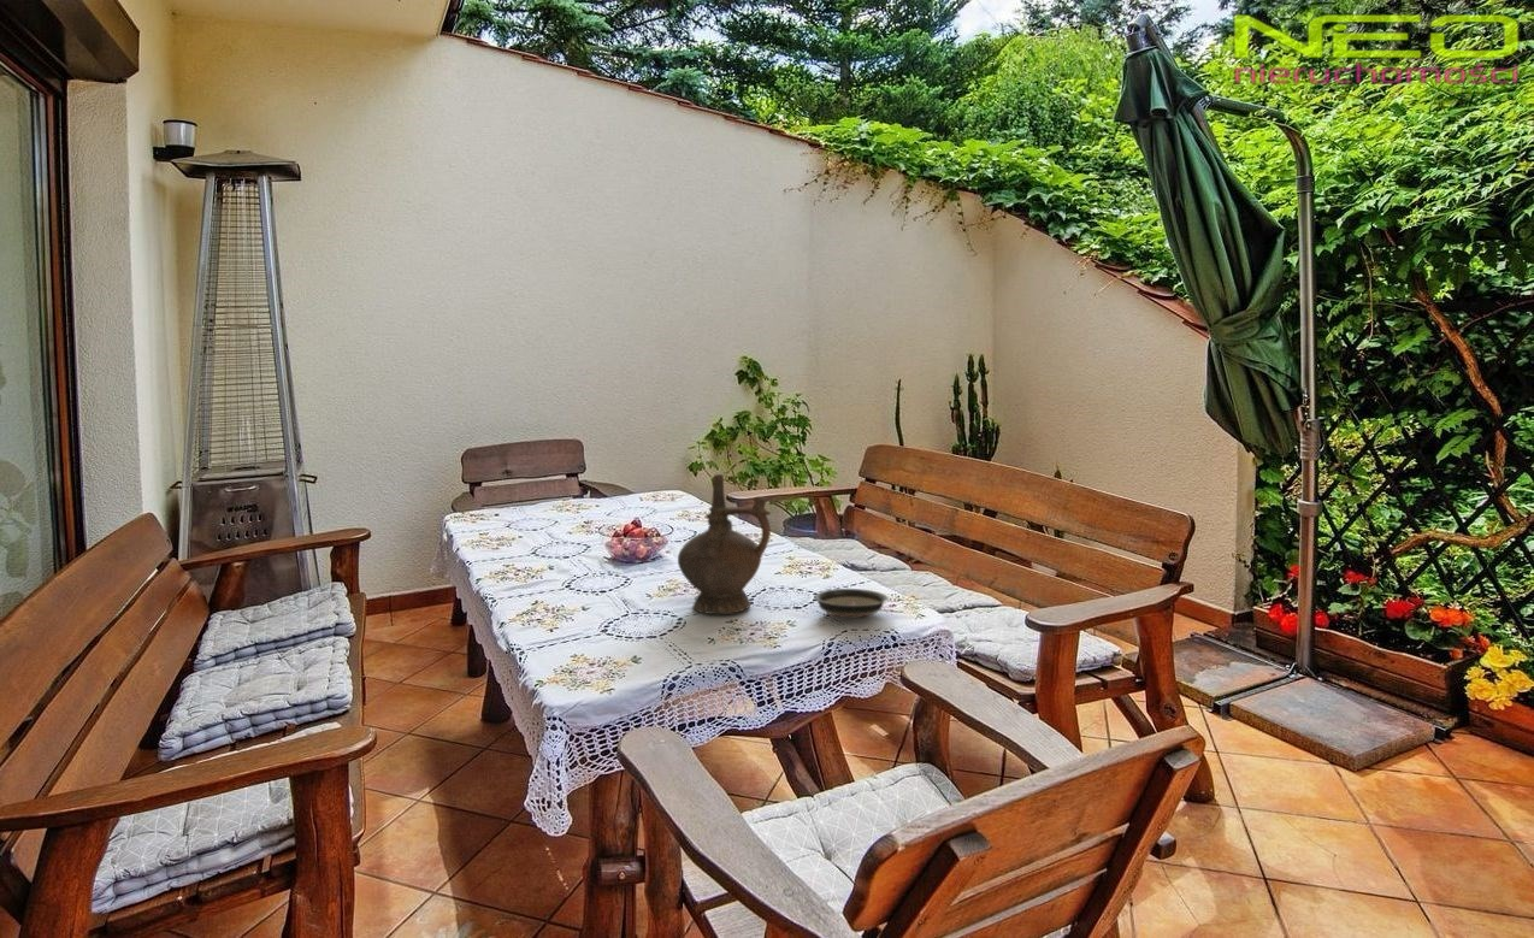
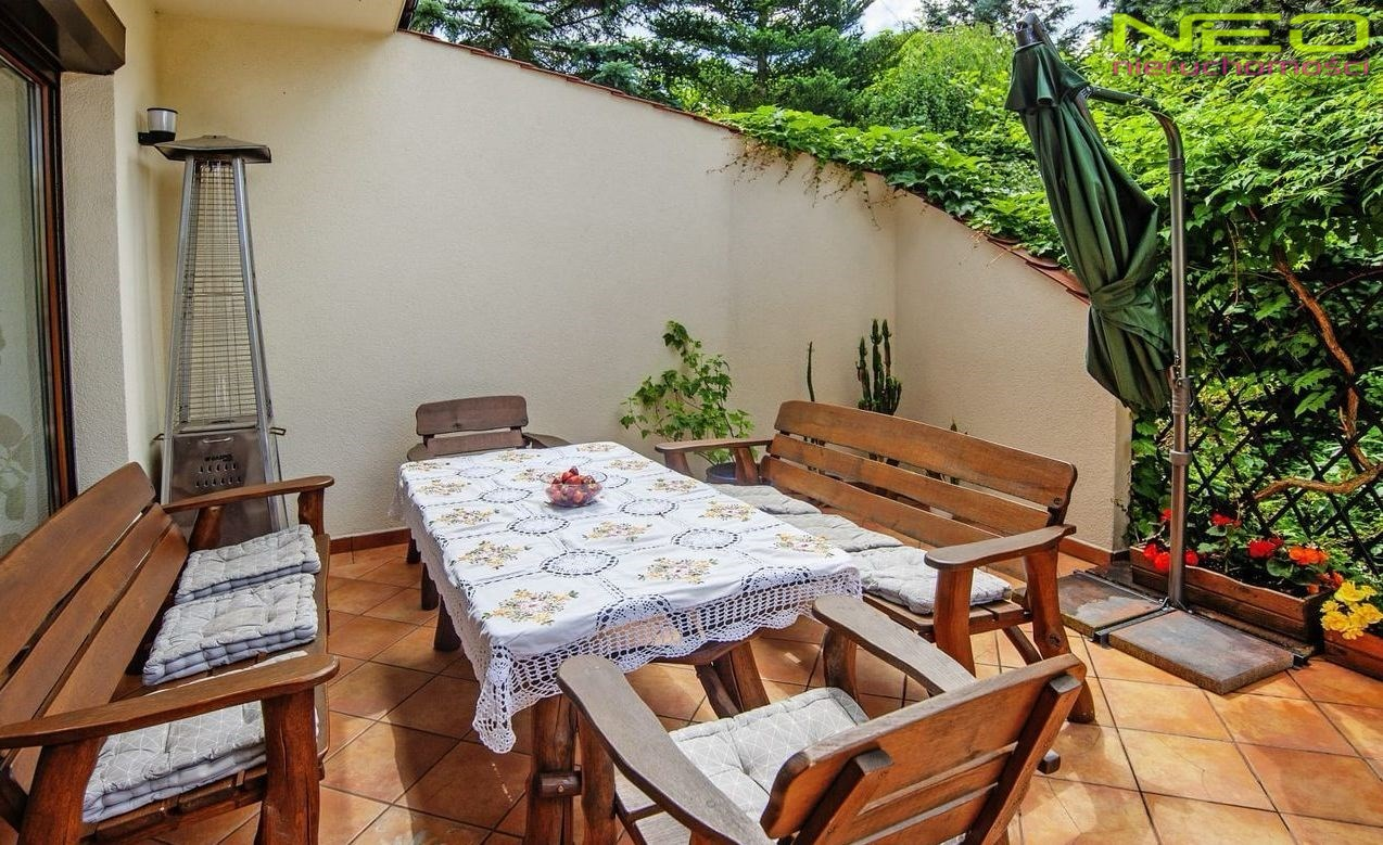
- ceremonial vessel [677,473,772,615]
- saucer [813,588,889,619]
